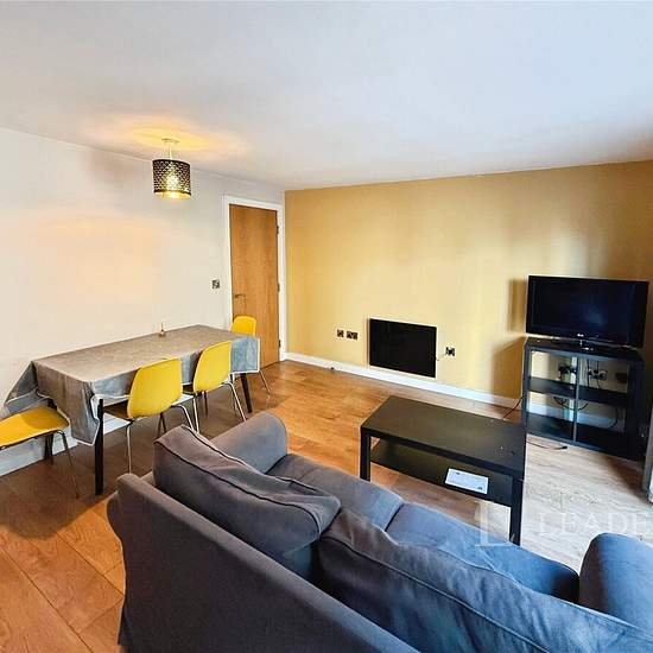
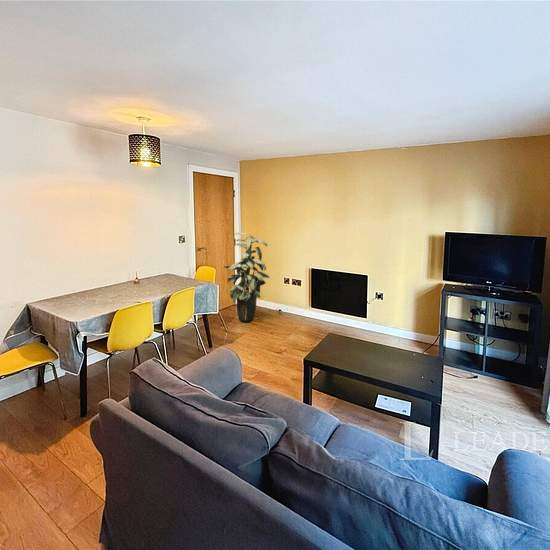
+ indoor plant [223,231,270,322]
